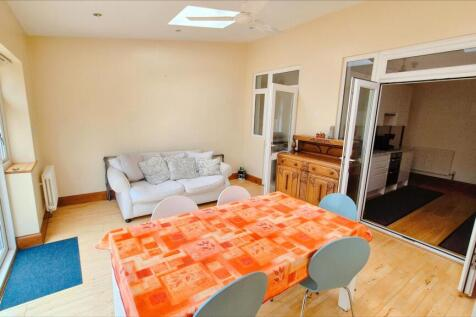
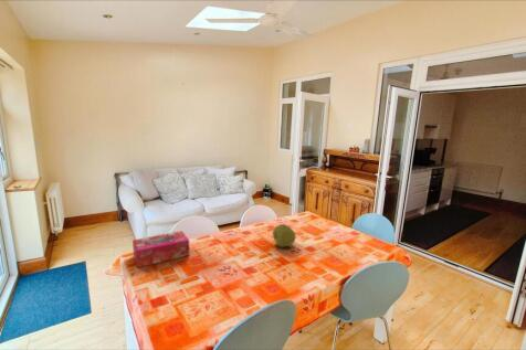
+ tissue box [132,230,191,268]
+ fruit [272,223,296,248]
